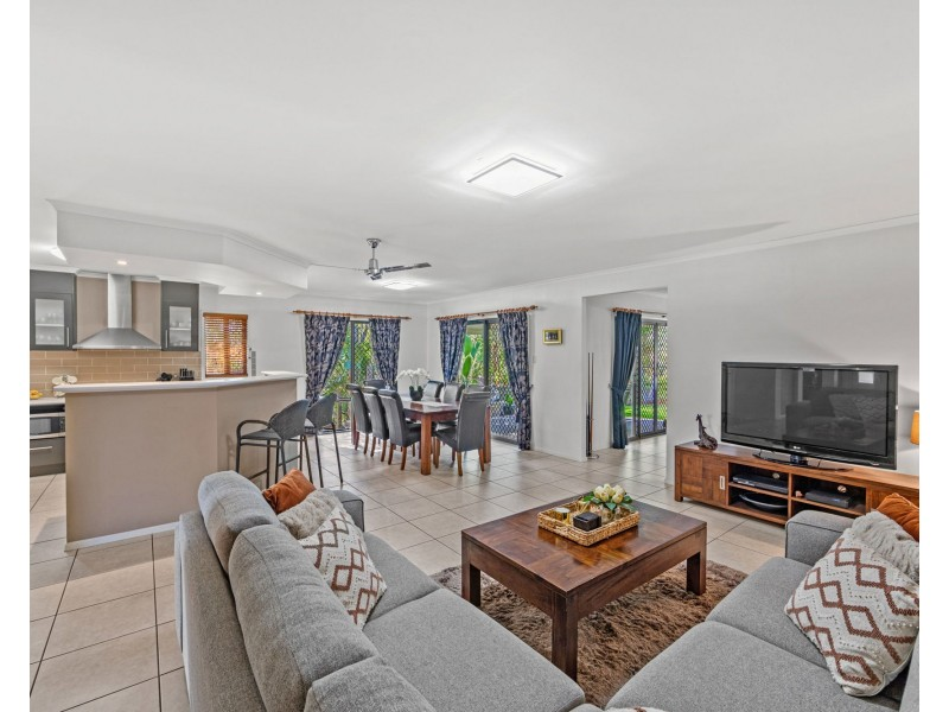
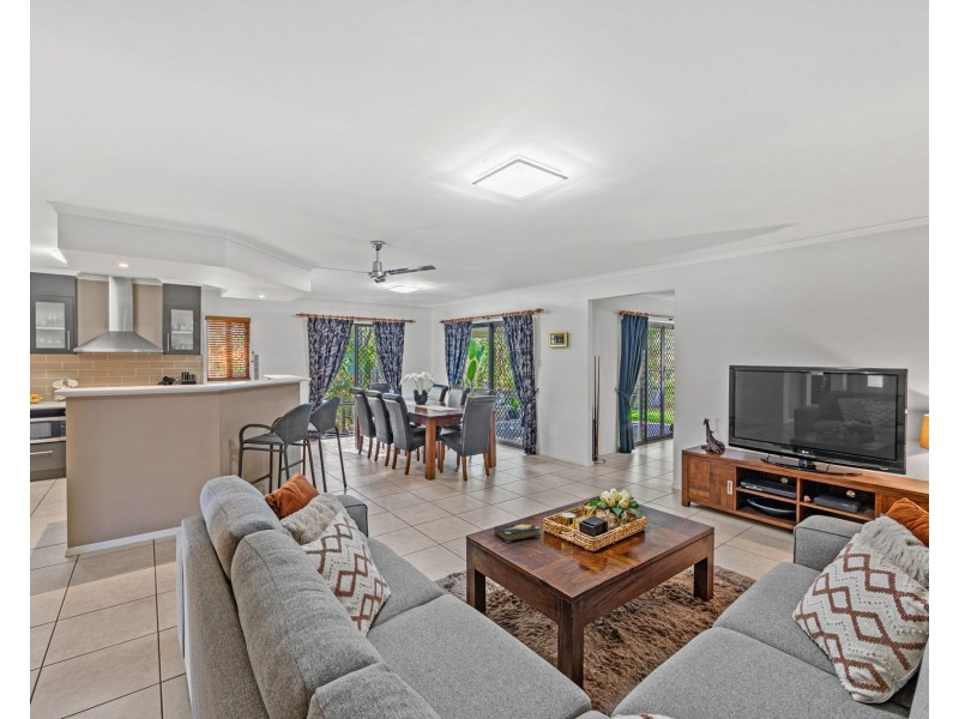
+ hardback book [494,520,542,544]
